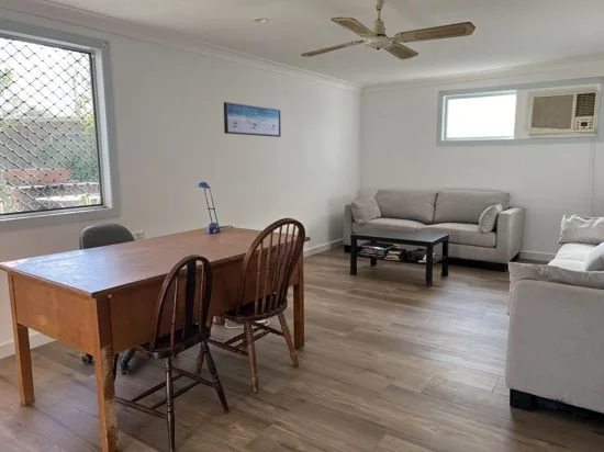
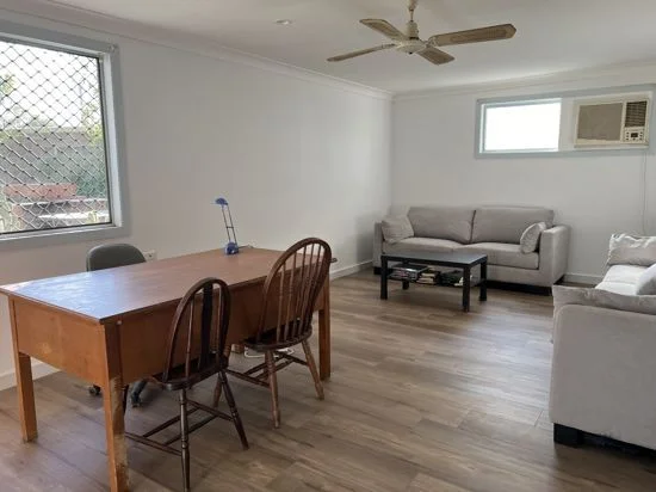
- wall art [223,101,282,138]
